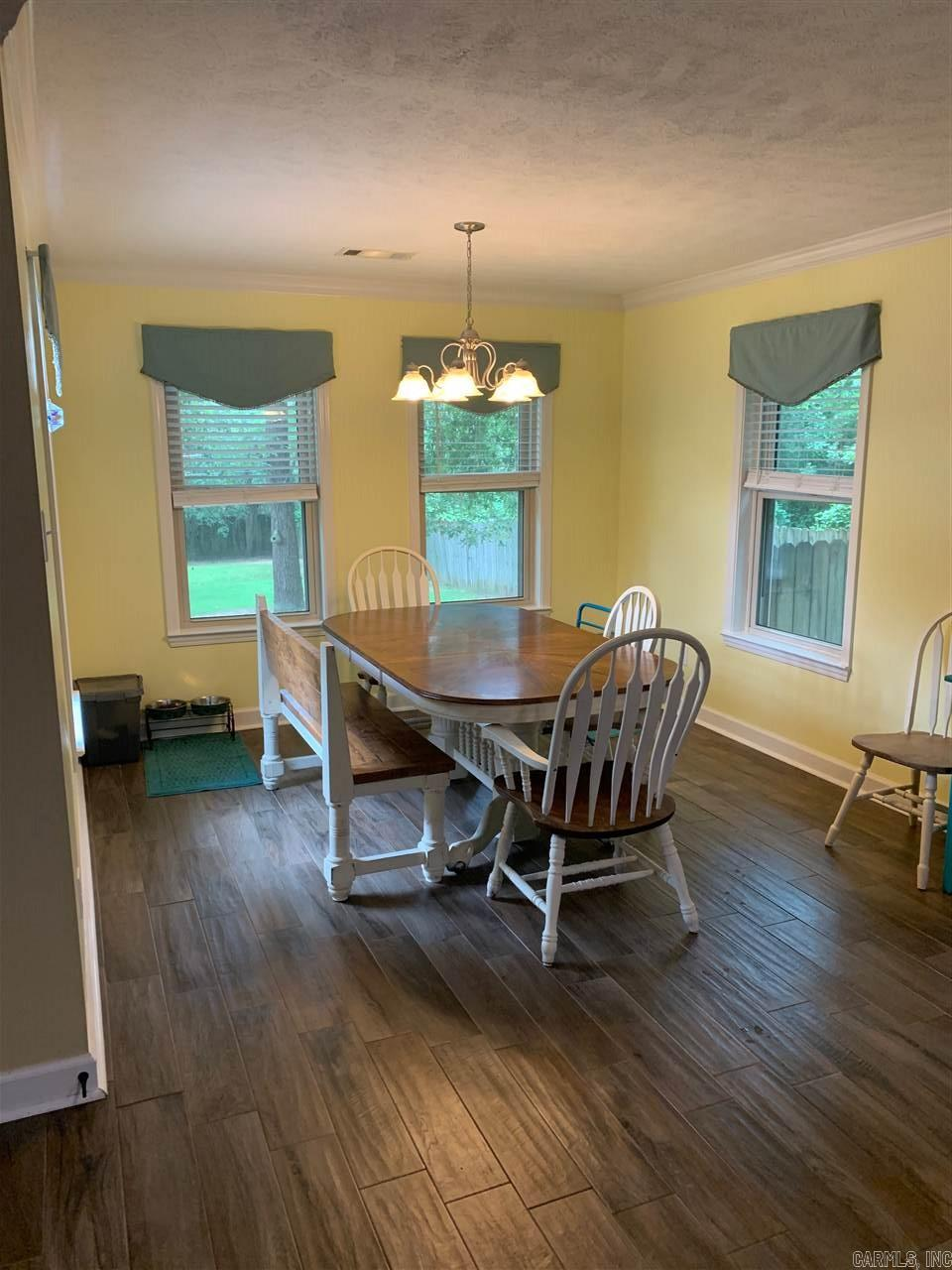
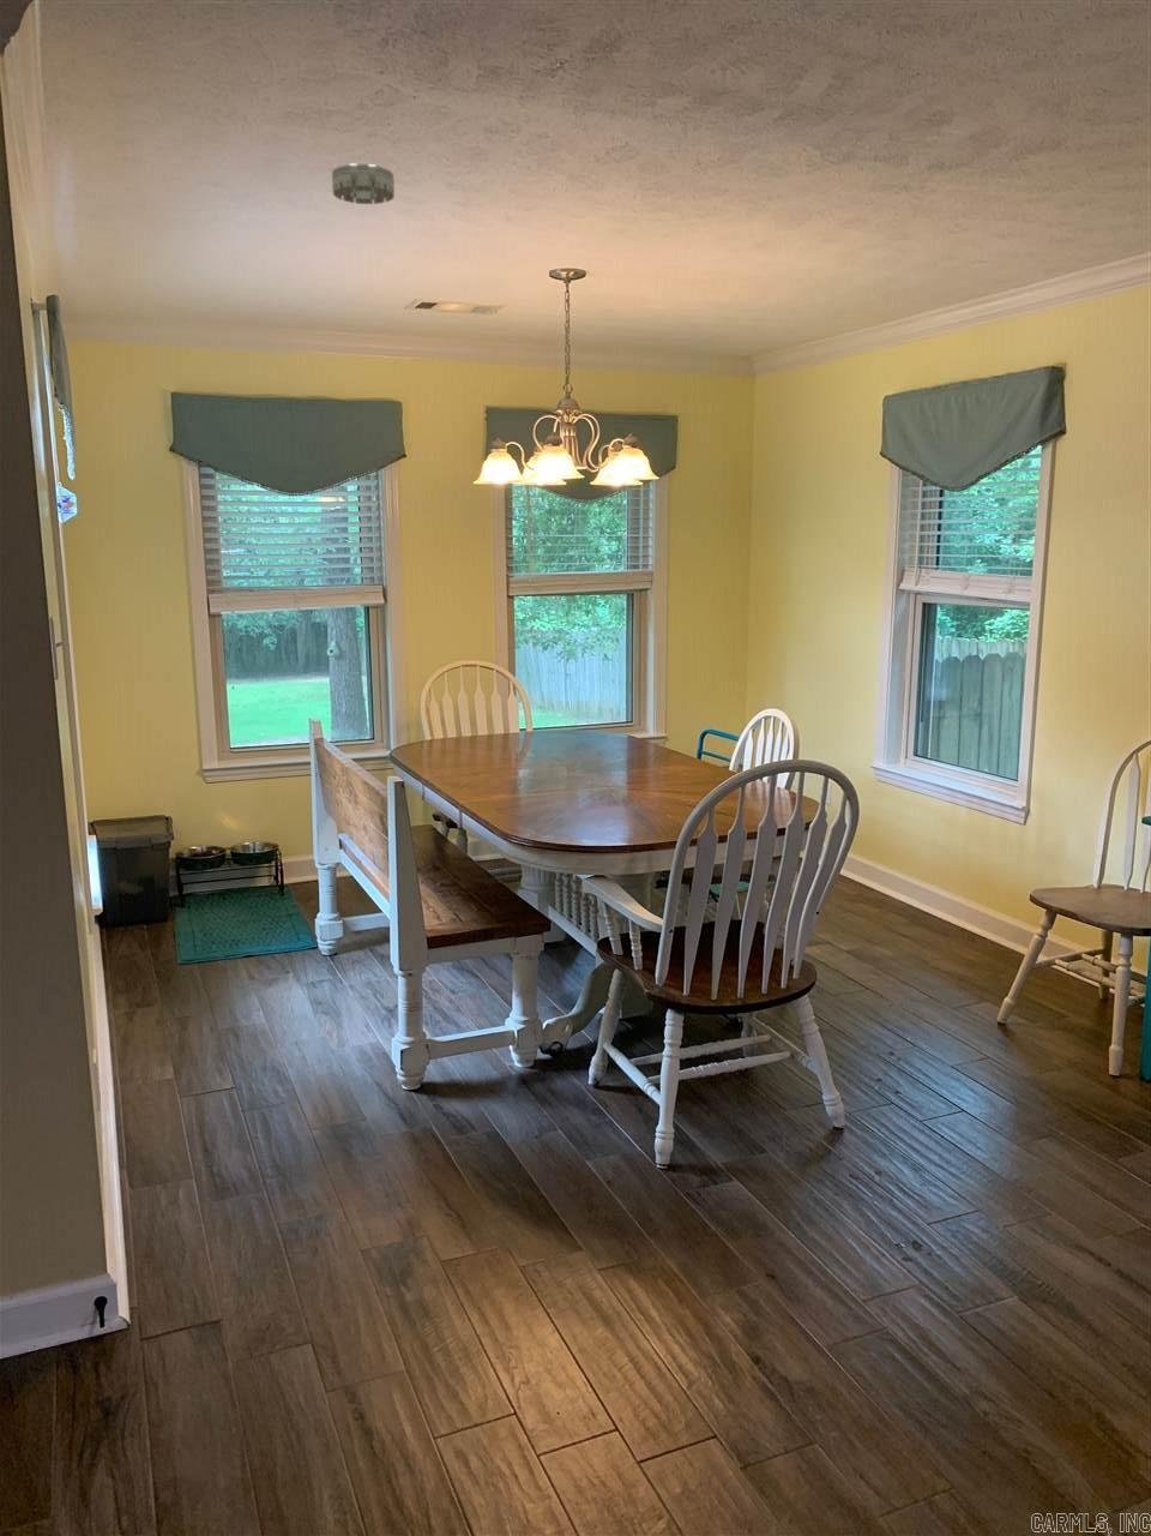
+ smoke detector [331,162,395,206]
